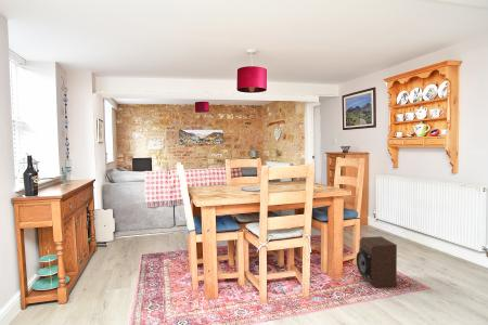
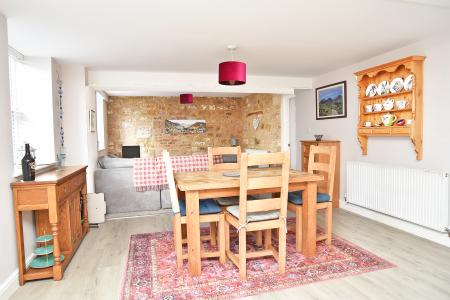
- speaker [355,235,398,289]
